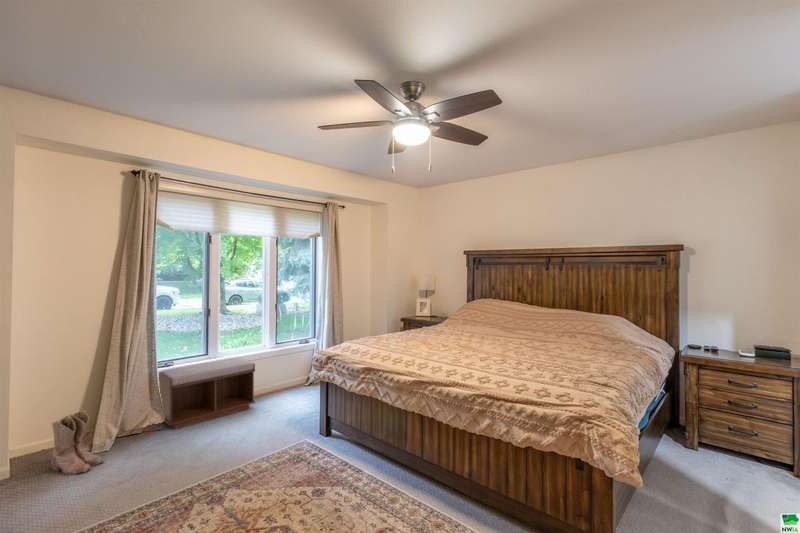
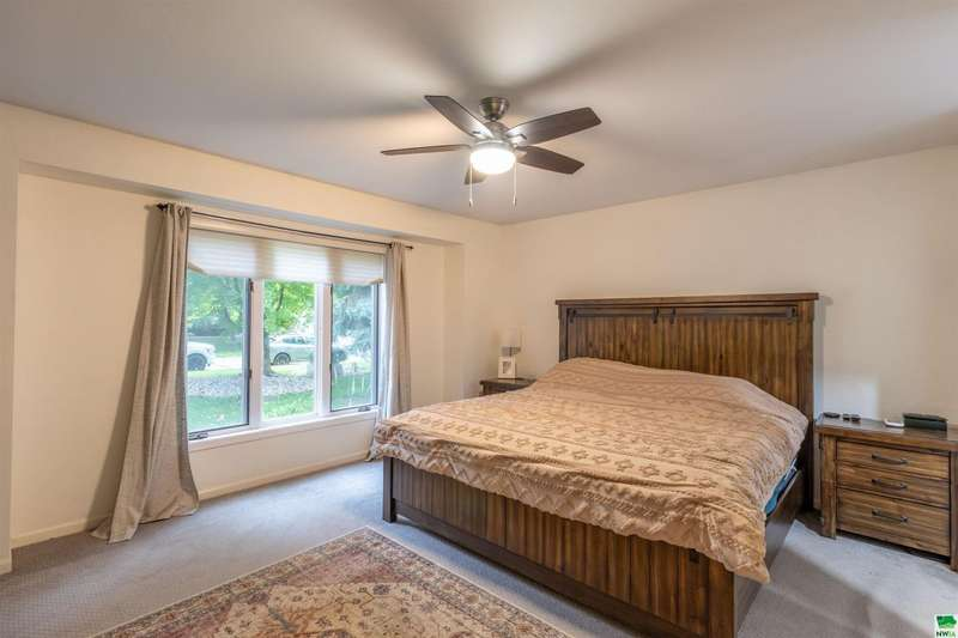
- bench [158,356,256,430]
- boots [50,410,105,475]
